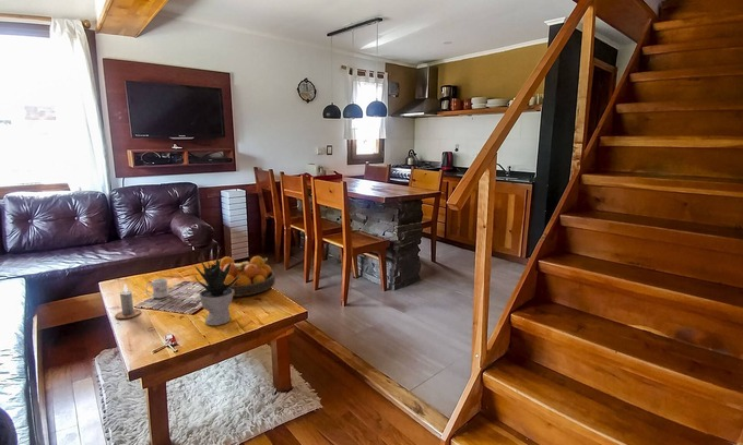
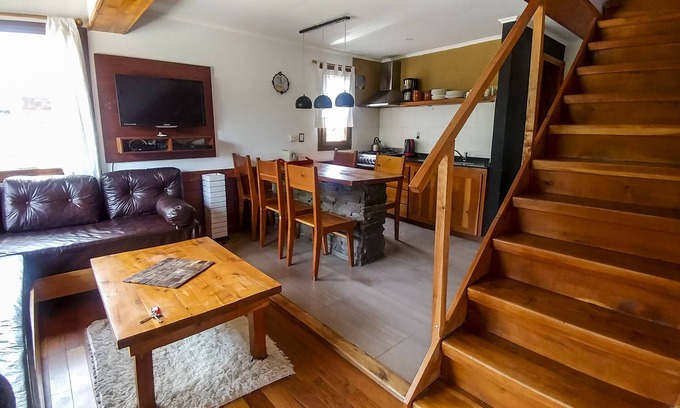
- fruit bowl [220,255,276,298]
- mug [144,277,169,299]
- candle [114,282,142,320]
- potted plant [193,254,241,326]
